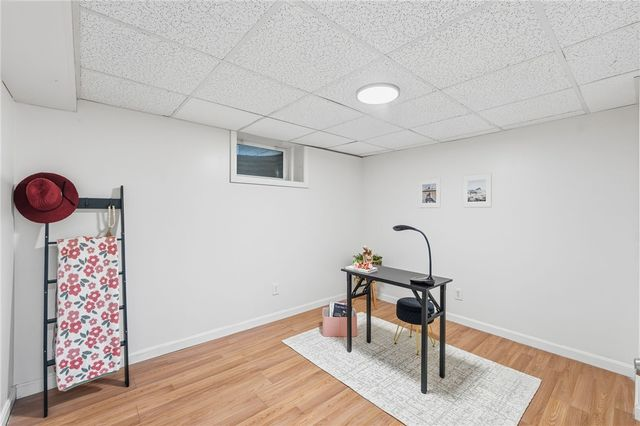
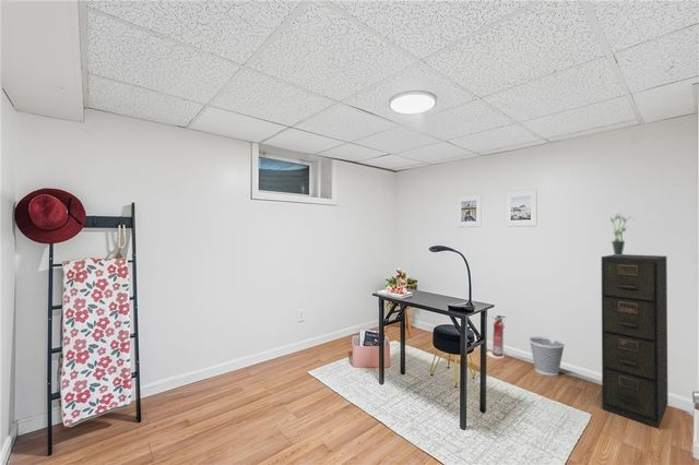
+ filing cabinet [601,253,670,429]
+ fire extinguisher [486,314,507,359]
+ potted plant [609,213,636,255]
+ wastebasket [528,335,566,377]
